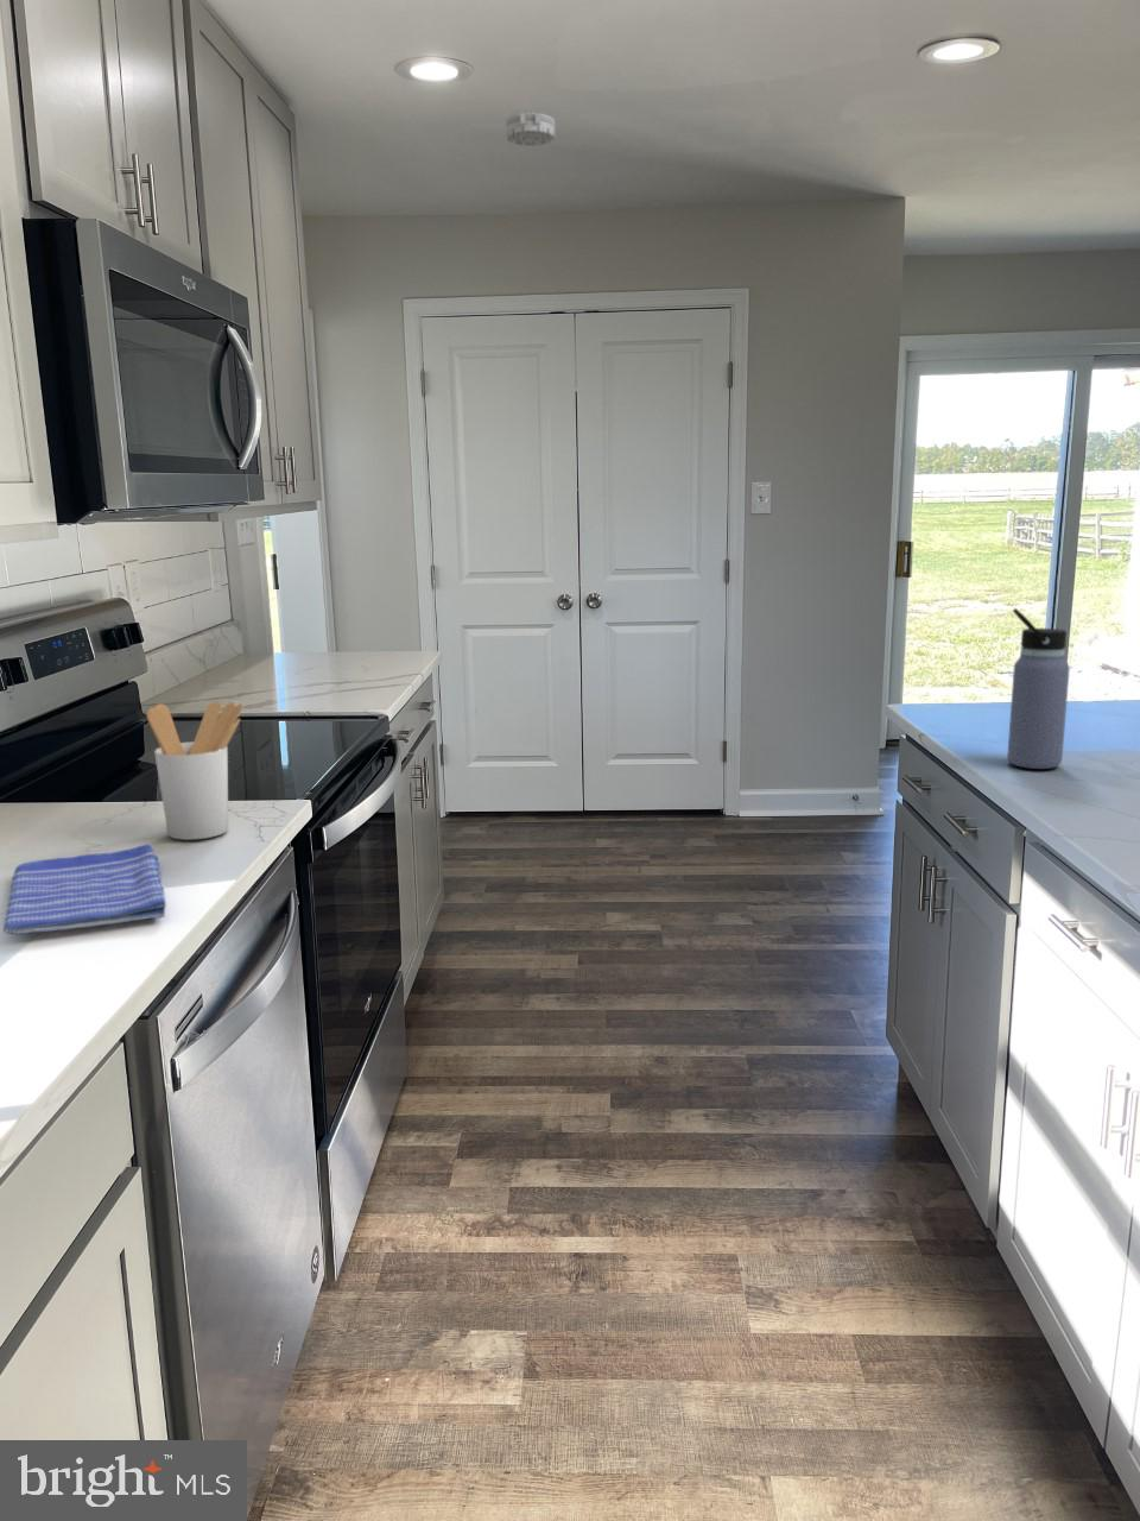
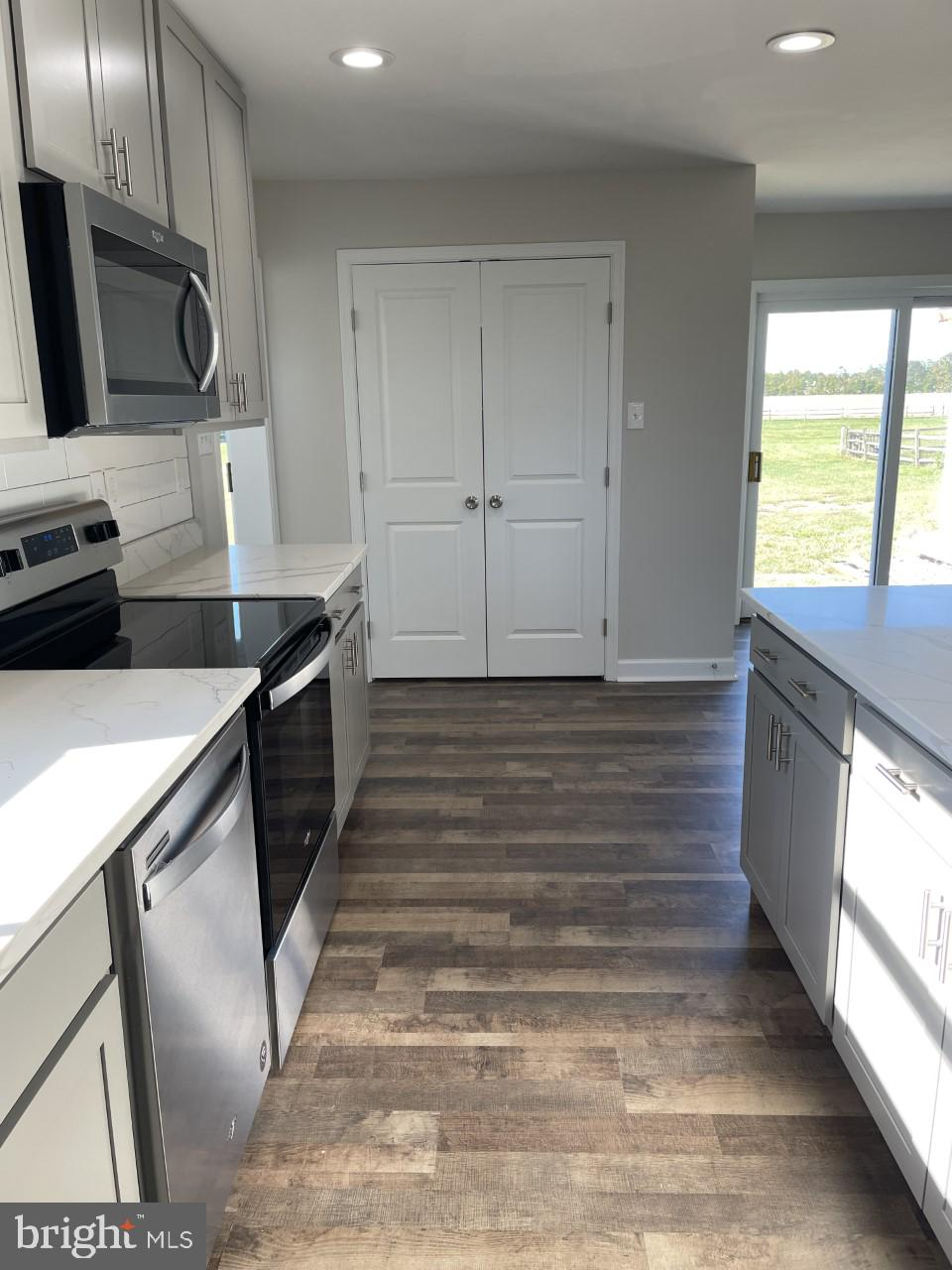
- dish towel [2,842,168,935]
- smoke detector [504,110,556,147]
- water bottle [1006,607,1071,770]
- utensil holder [146,699,244,841]
